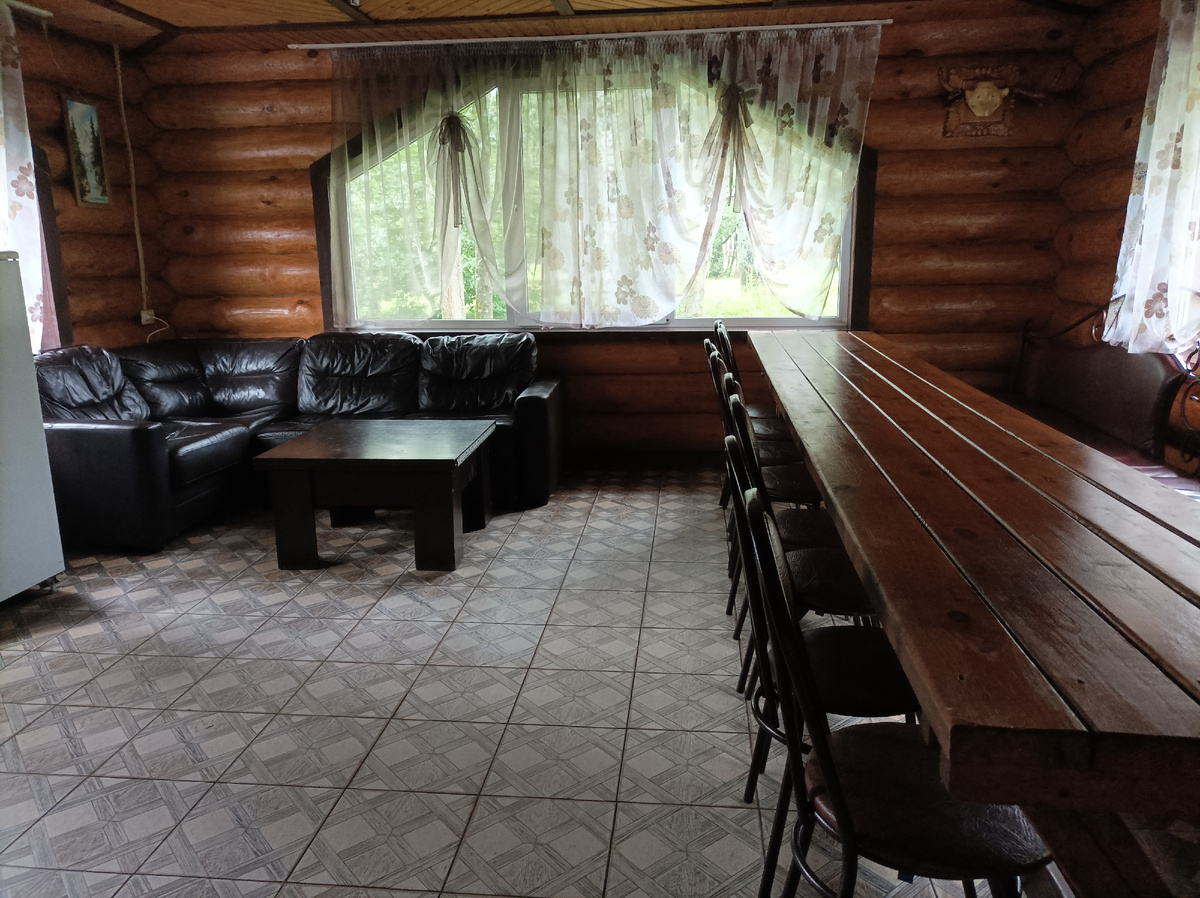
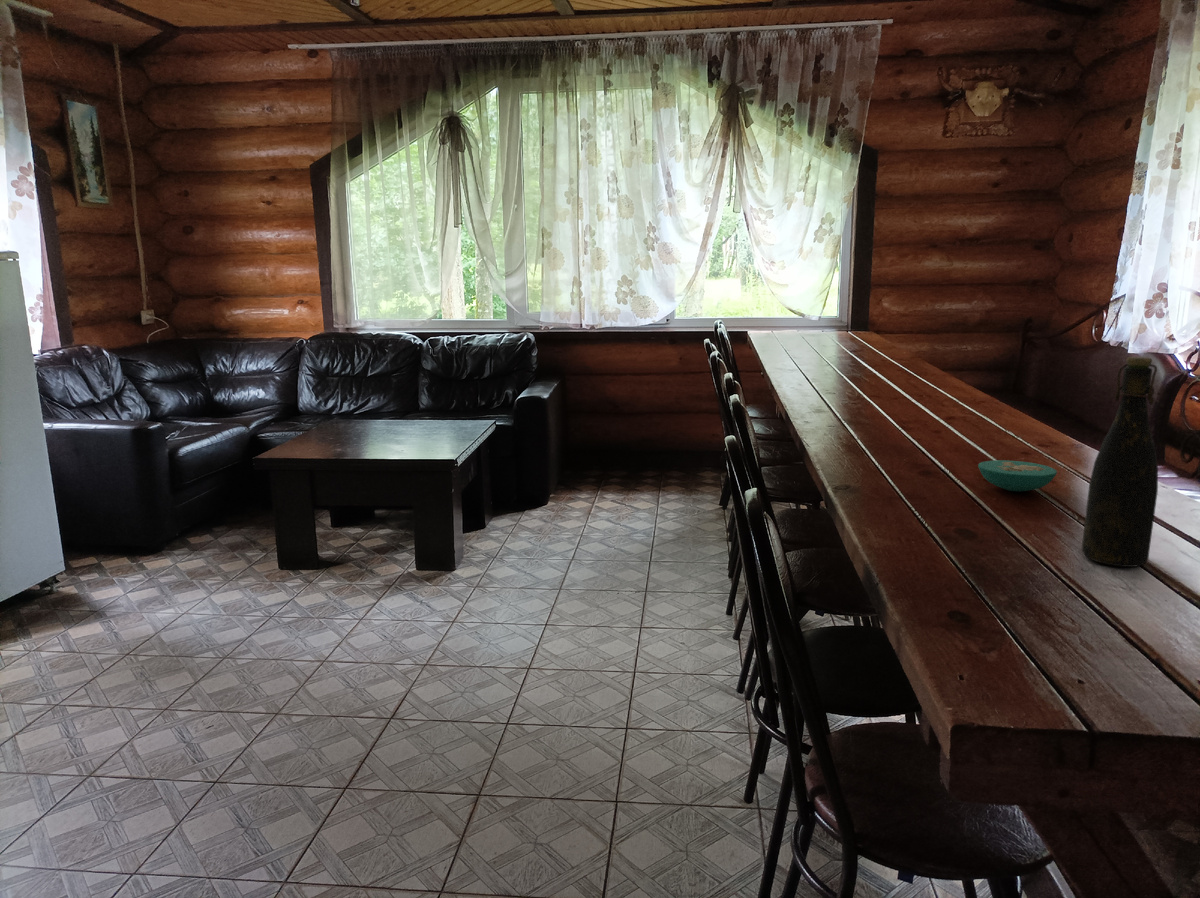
+ bottle [1081,356,1159,568]
+ bowl [977,459,1058,493]
